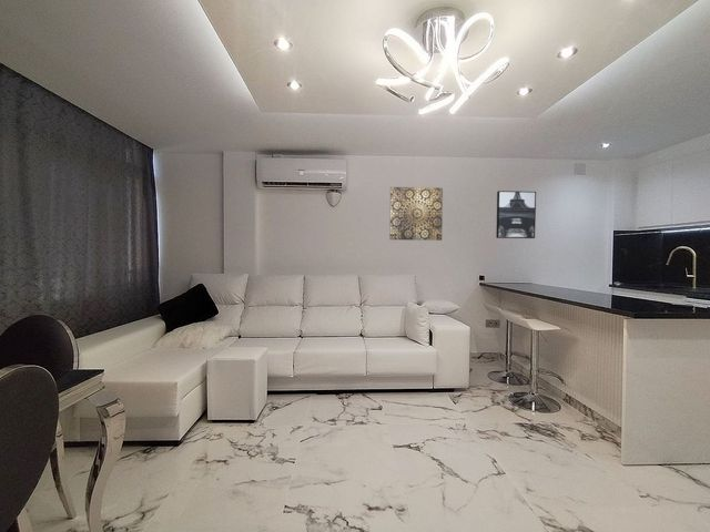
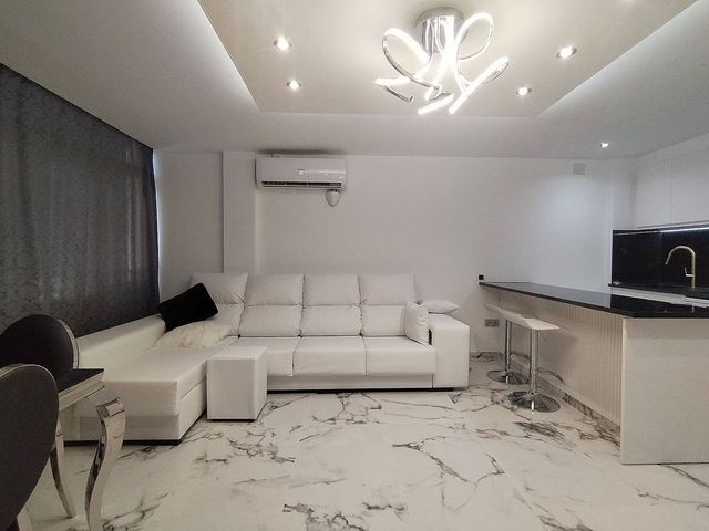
- wall art [388,186,444,242]
- wall art [495,190,537,239]
